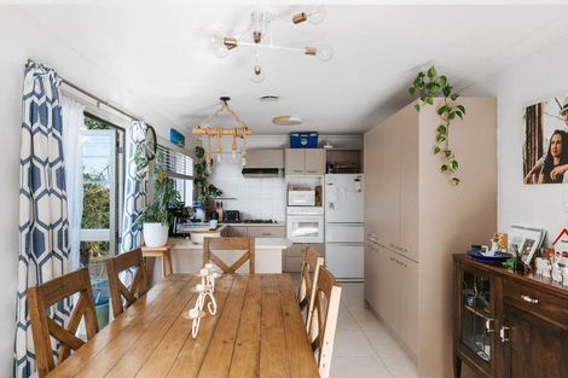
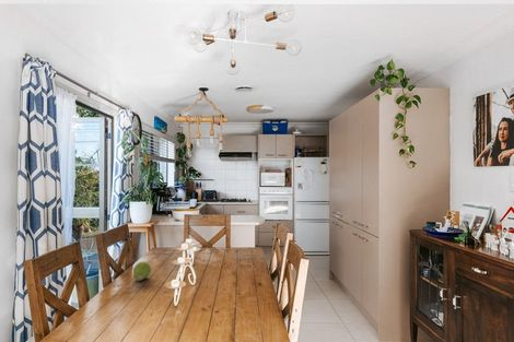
+ fruit [132,261,152,282]
